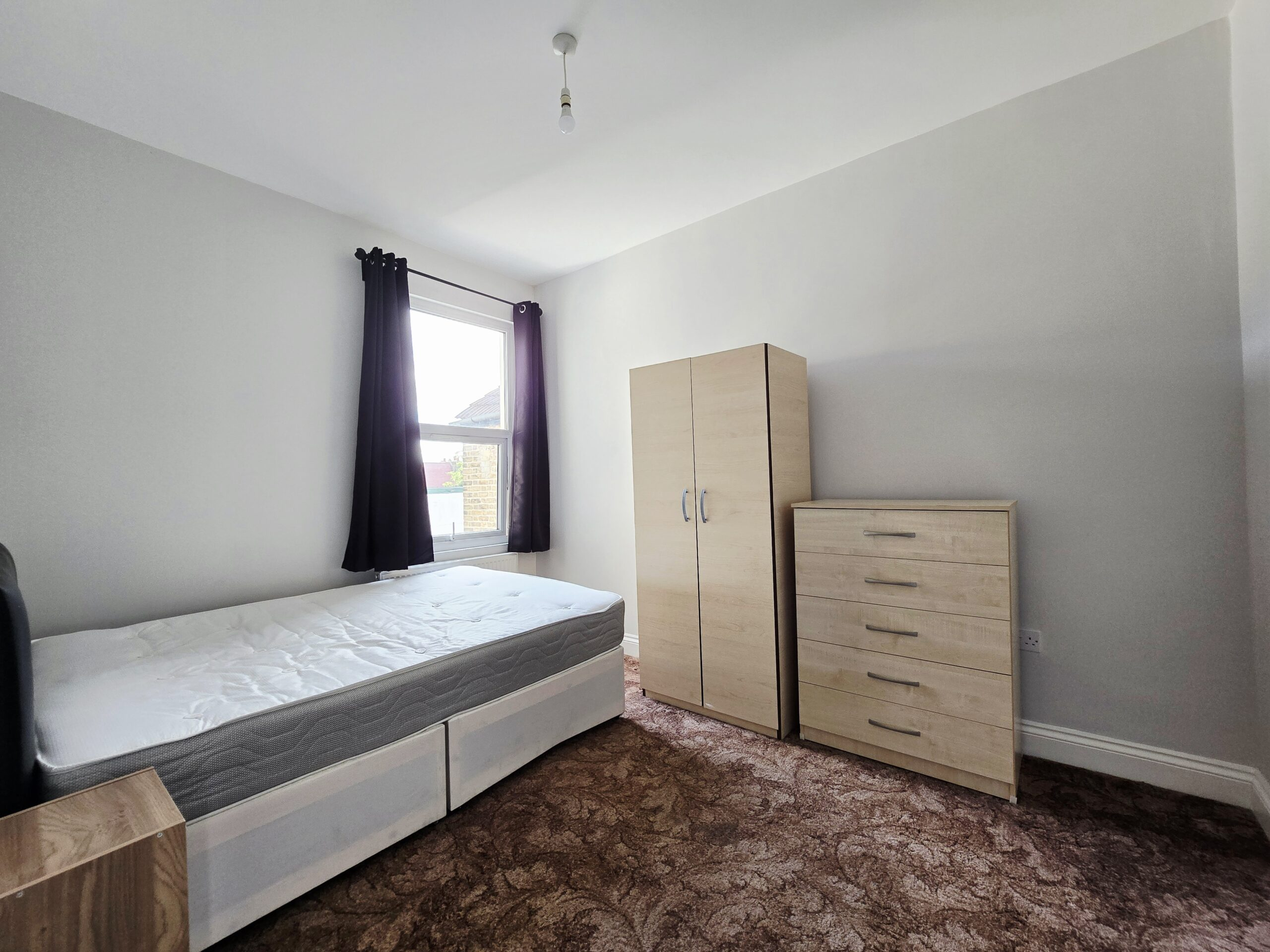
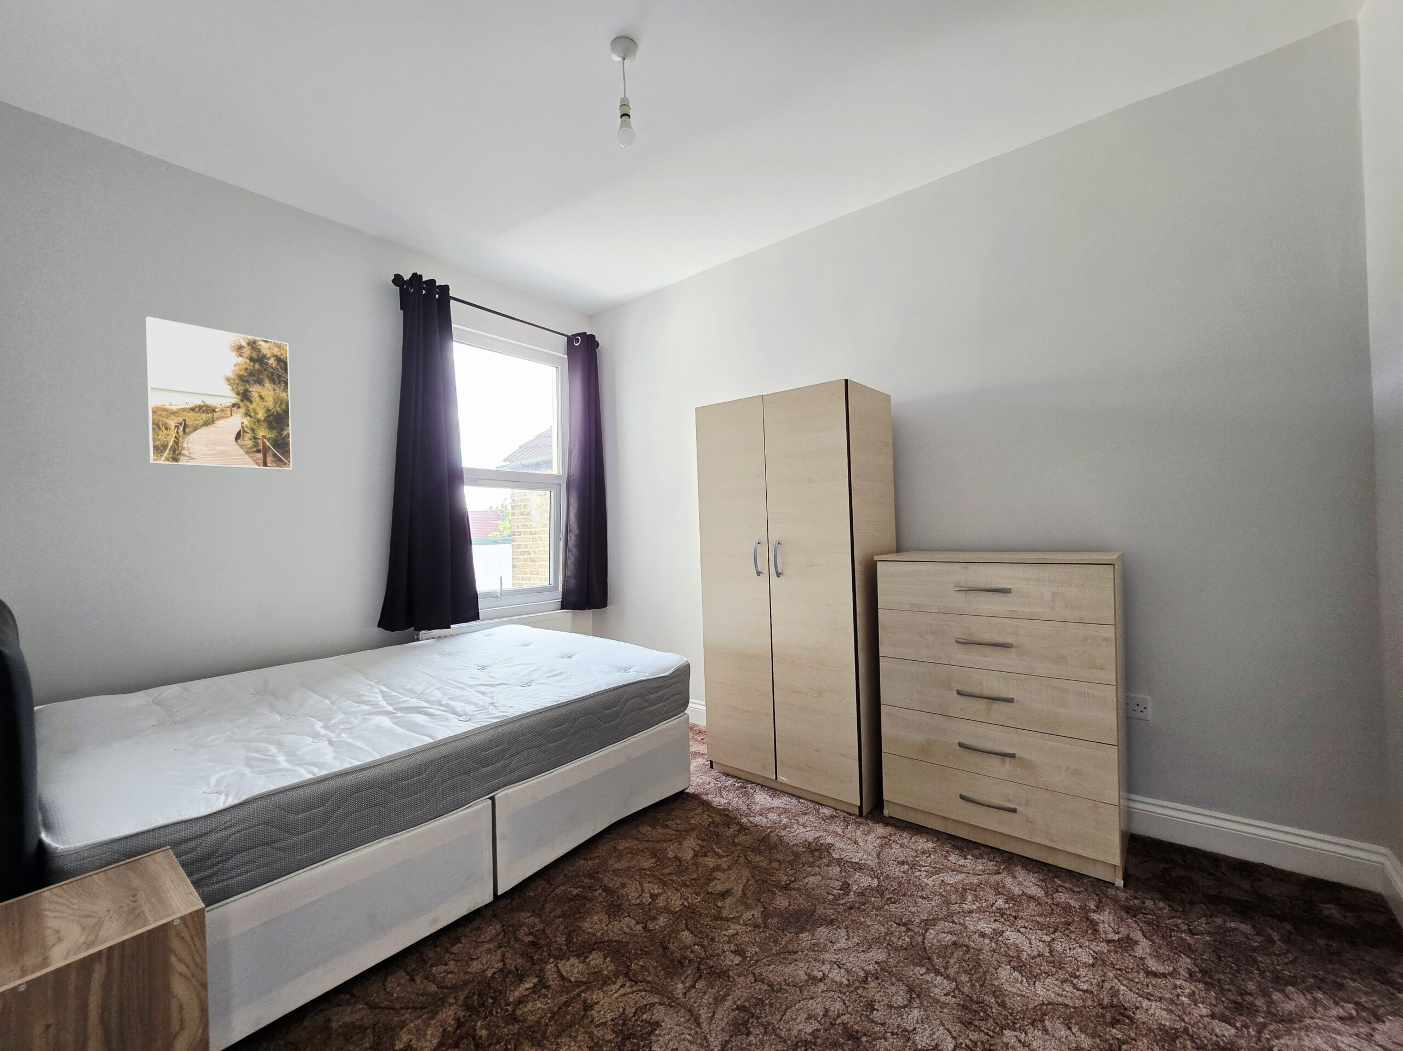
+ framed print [145,316,293,470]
